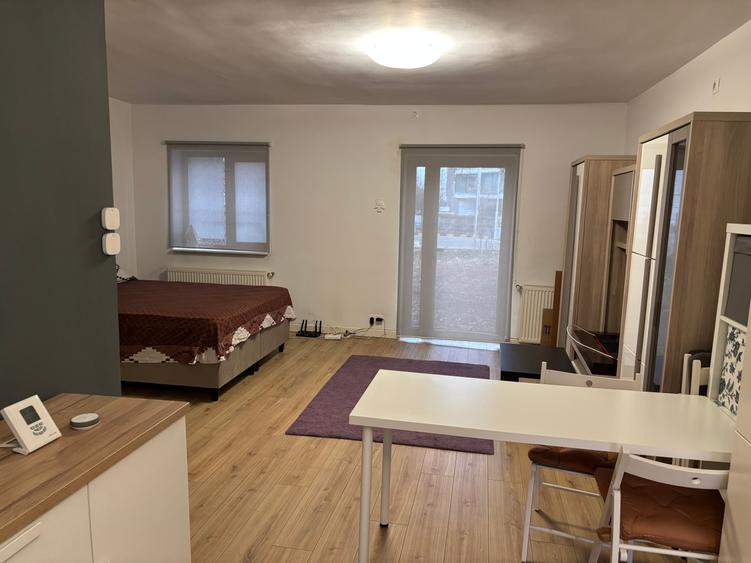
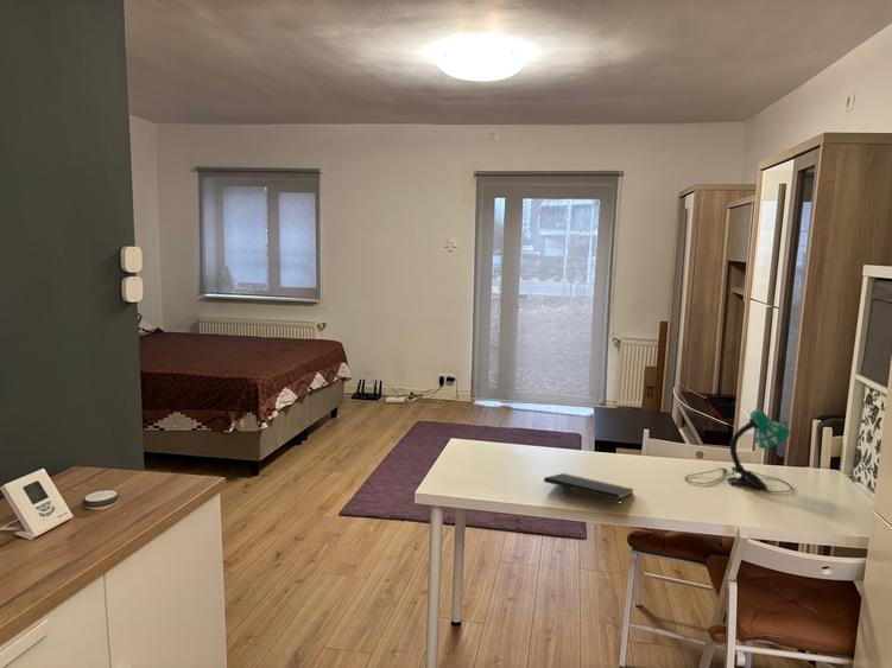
+ desk lamp [684,408,793,494]
+ notepad [543,472,635,510]
